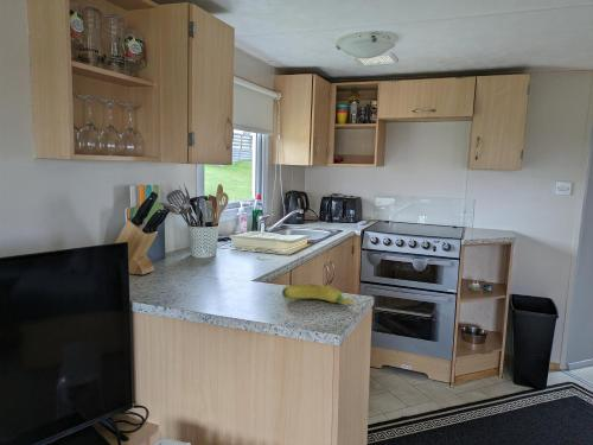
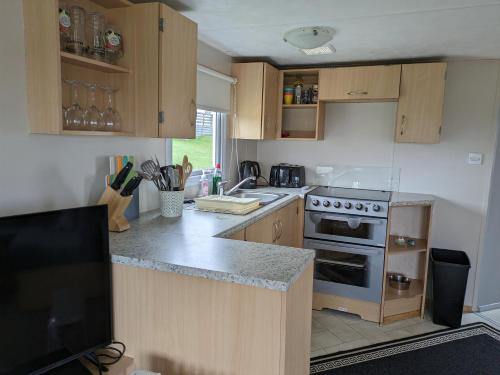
- banana [281,282,355,304]
